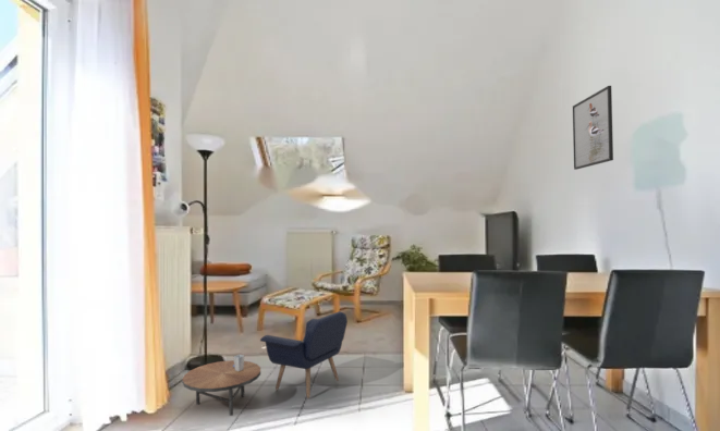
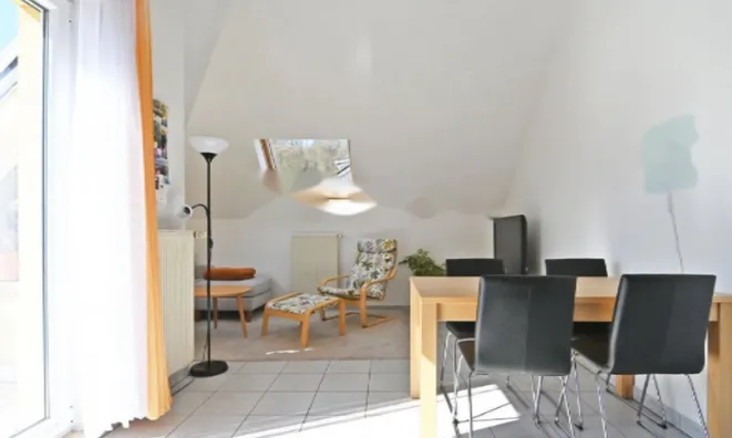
- armchair [181,310,349,417]
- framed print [572,85,614,171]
